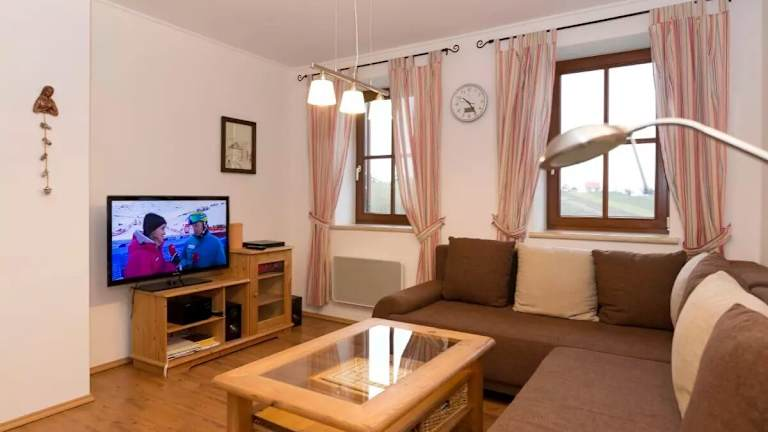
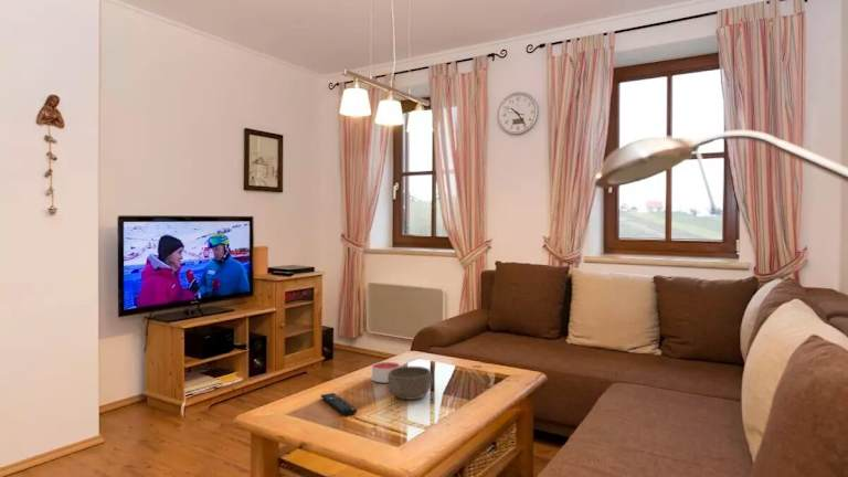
+ candle [371,361,401,384]
+ bowl [386,365,434,401]
+ remote control [320,392,358,416]
